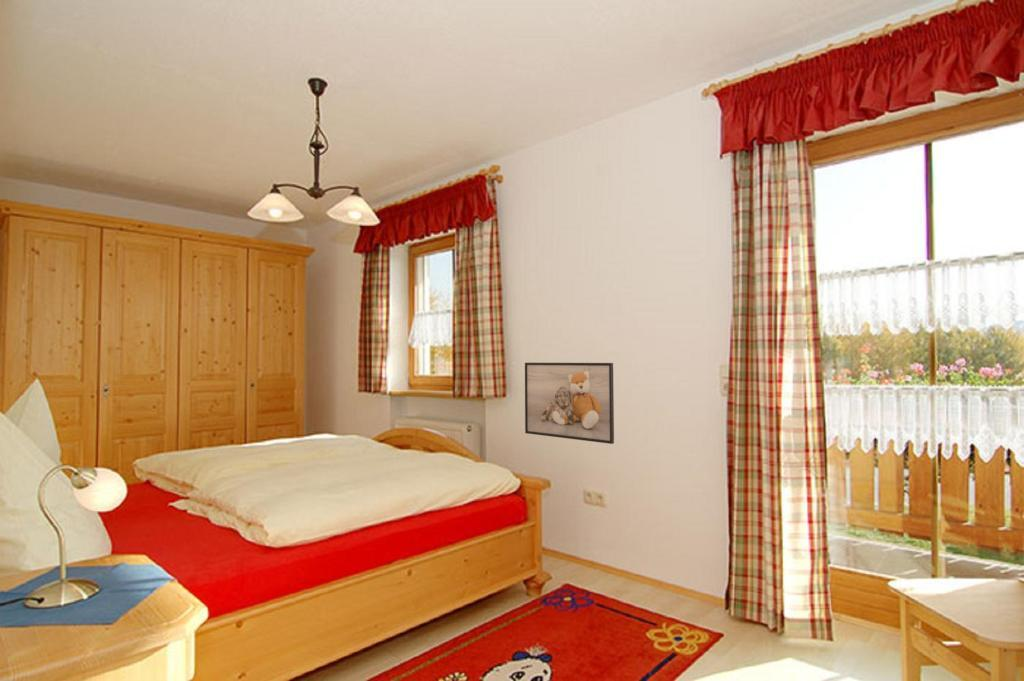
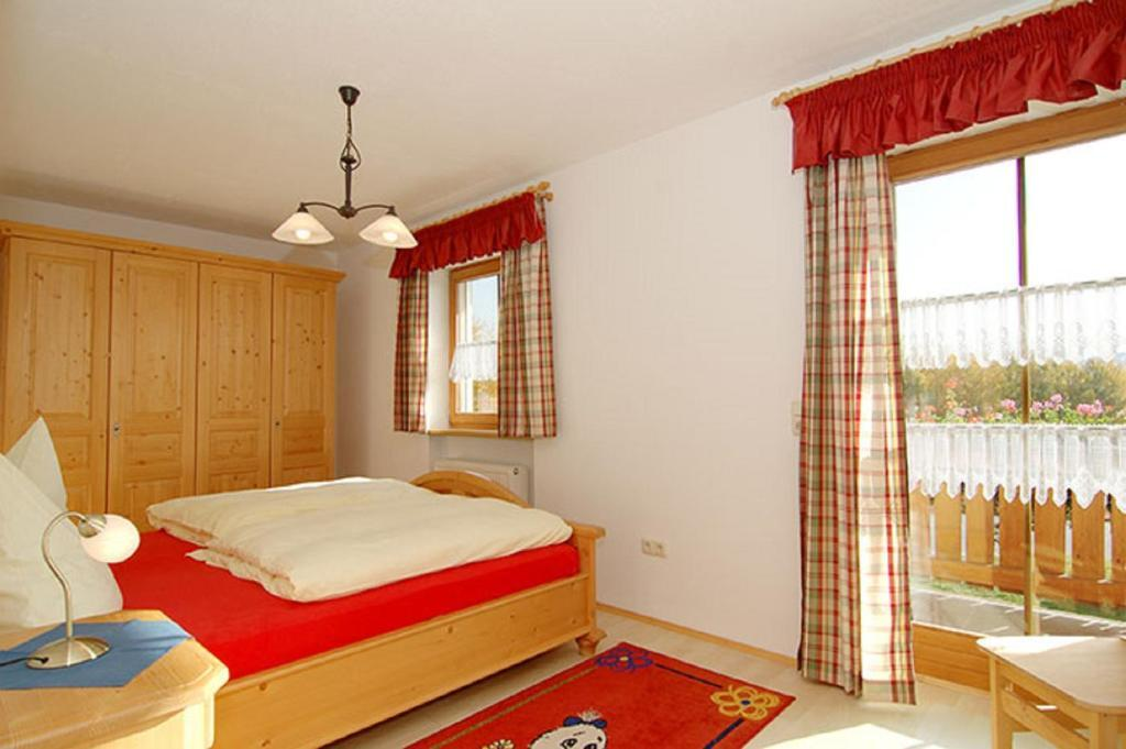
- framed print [524,362,615,445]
